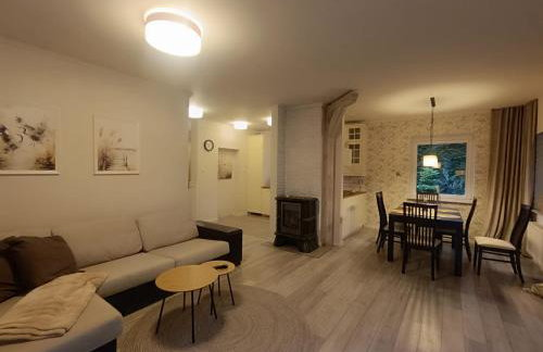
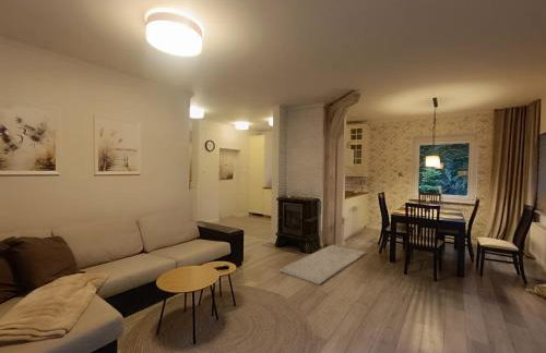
+ rug [278,244,367,285]
